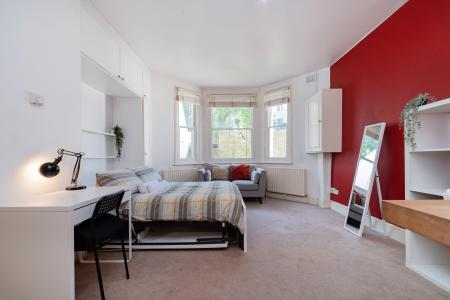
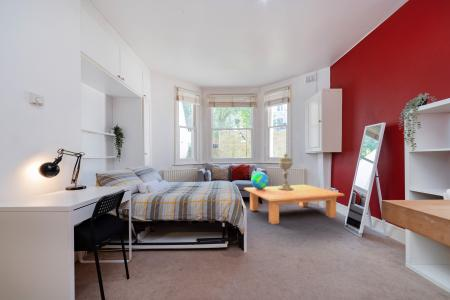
+ decorative globe [250,171,270,190]
+ coffee table [243,184,345,225]
+ decorative urn [277,153,294,191]
